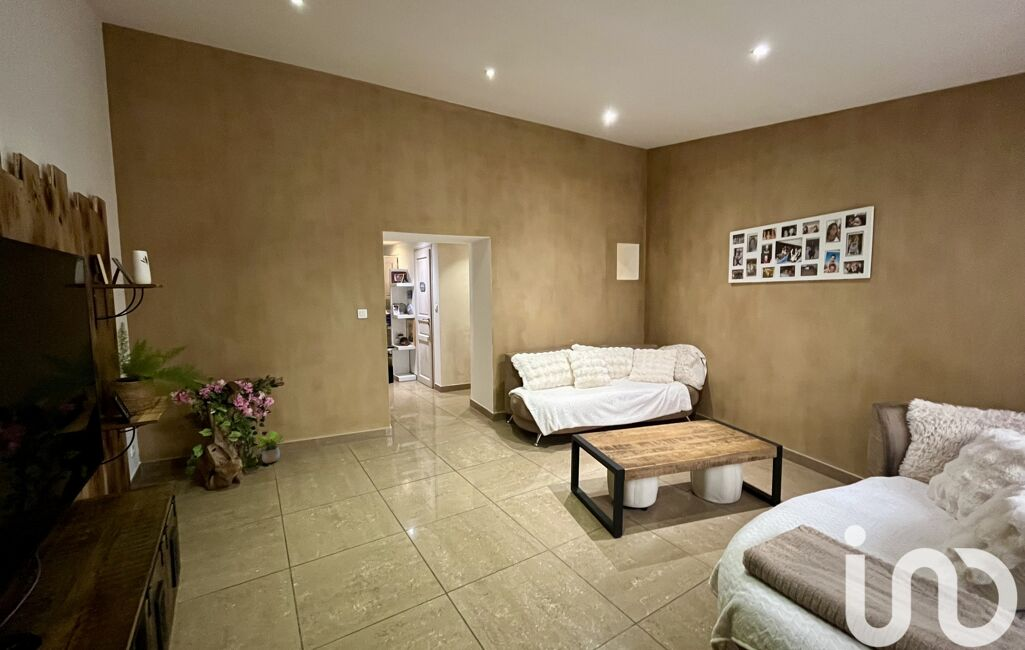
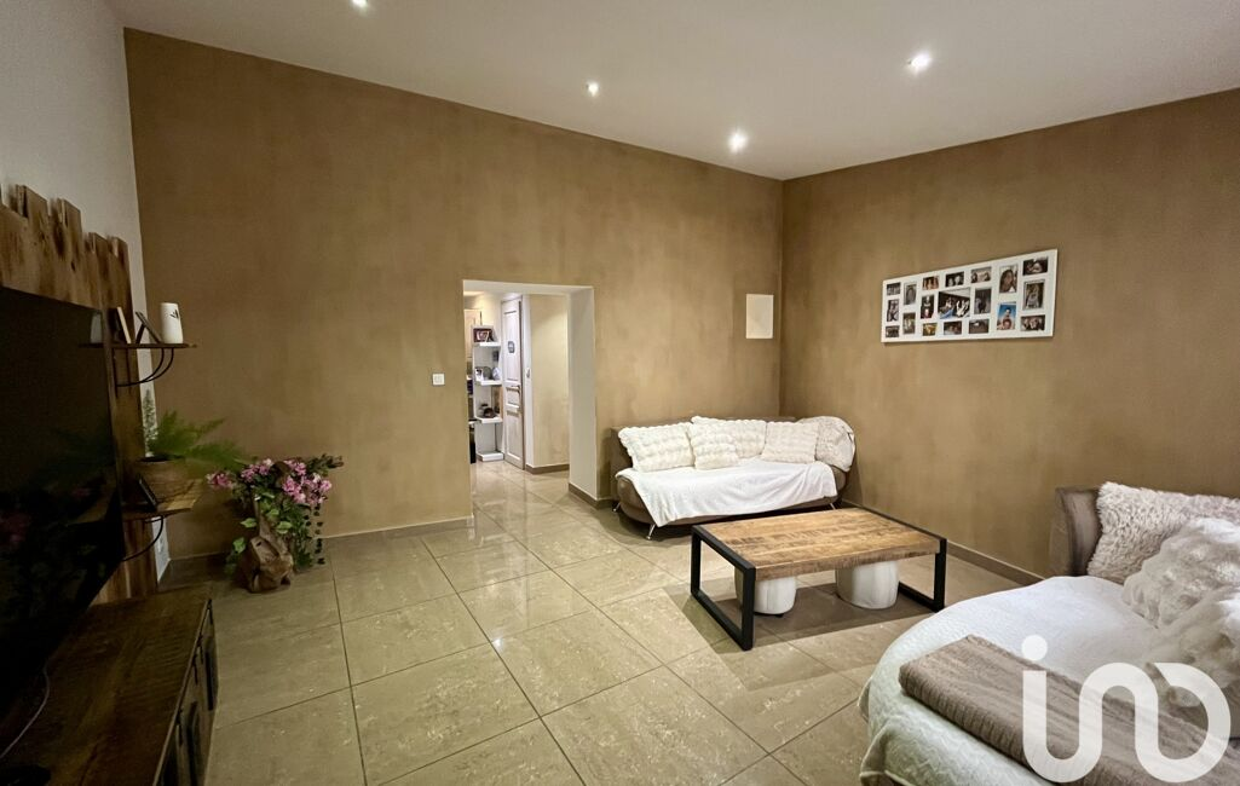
- potted plant [253,430,286,464]
